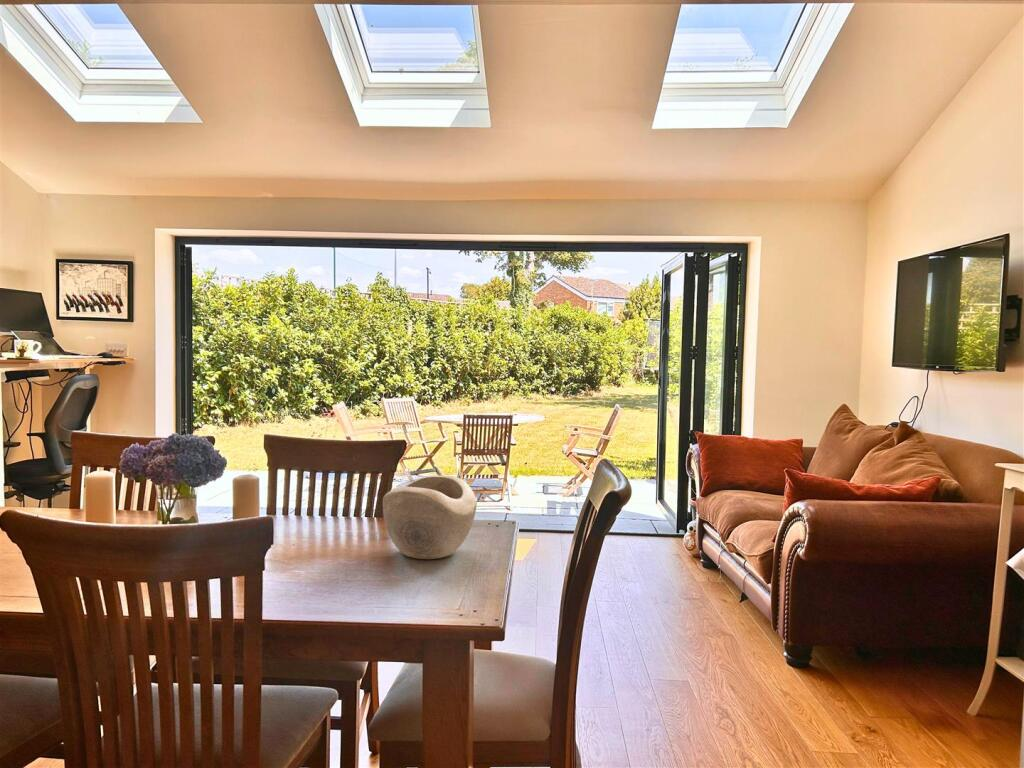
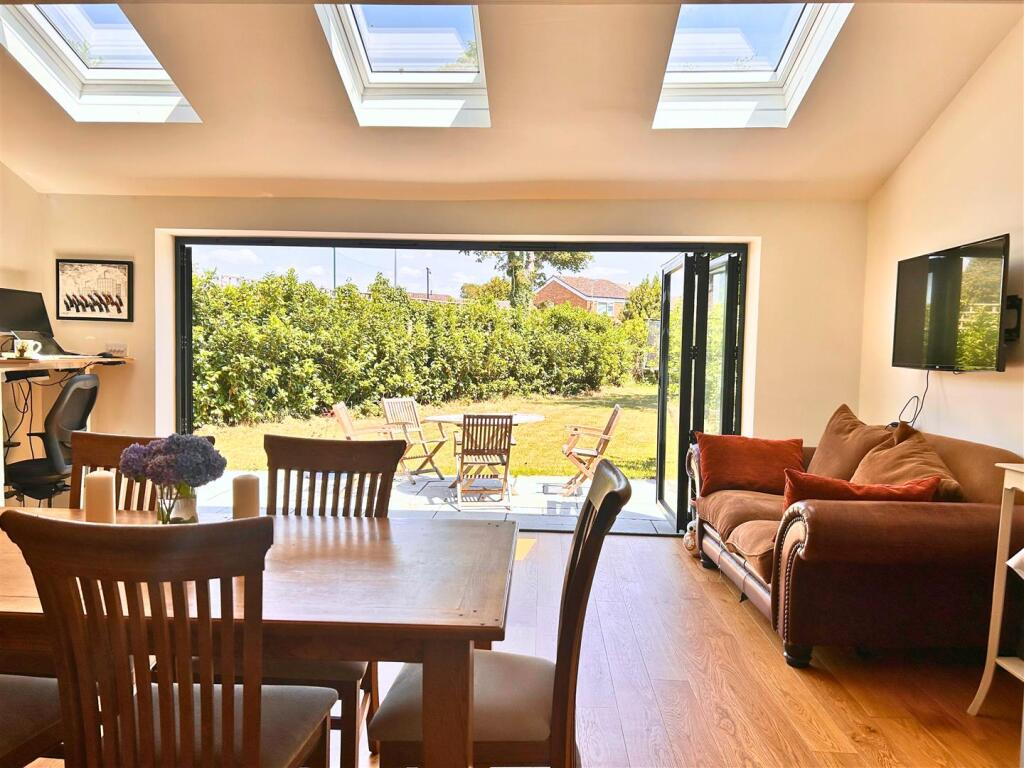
- decorative bowl [382,474,478,560]
